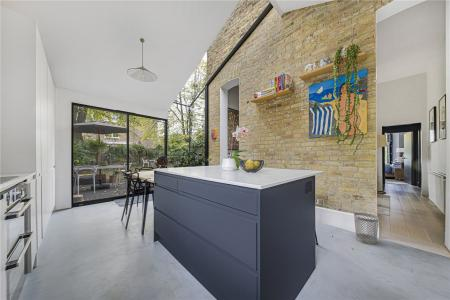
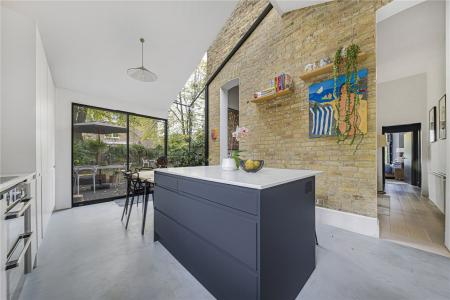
- wastebasket [353,212,380,245]
